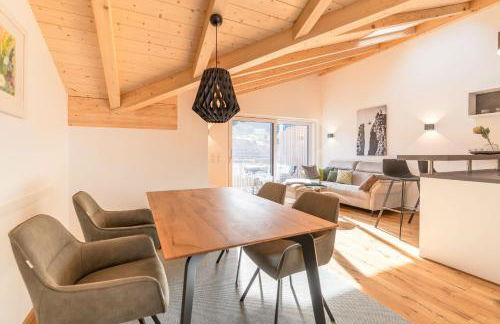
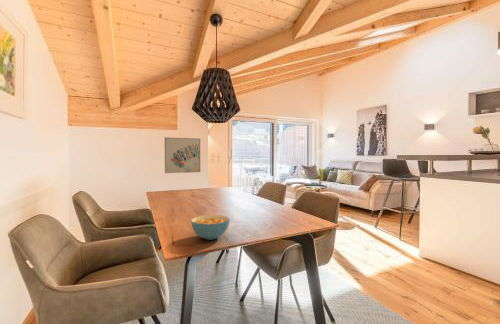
+ cereal bowl [190,214,231,241]
+ wall art [163,136,201,174]
